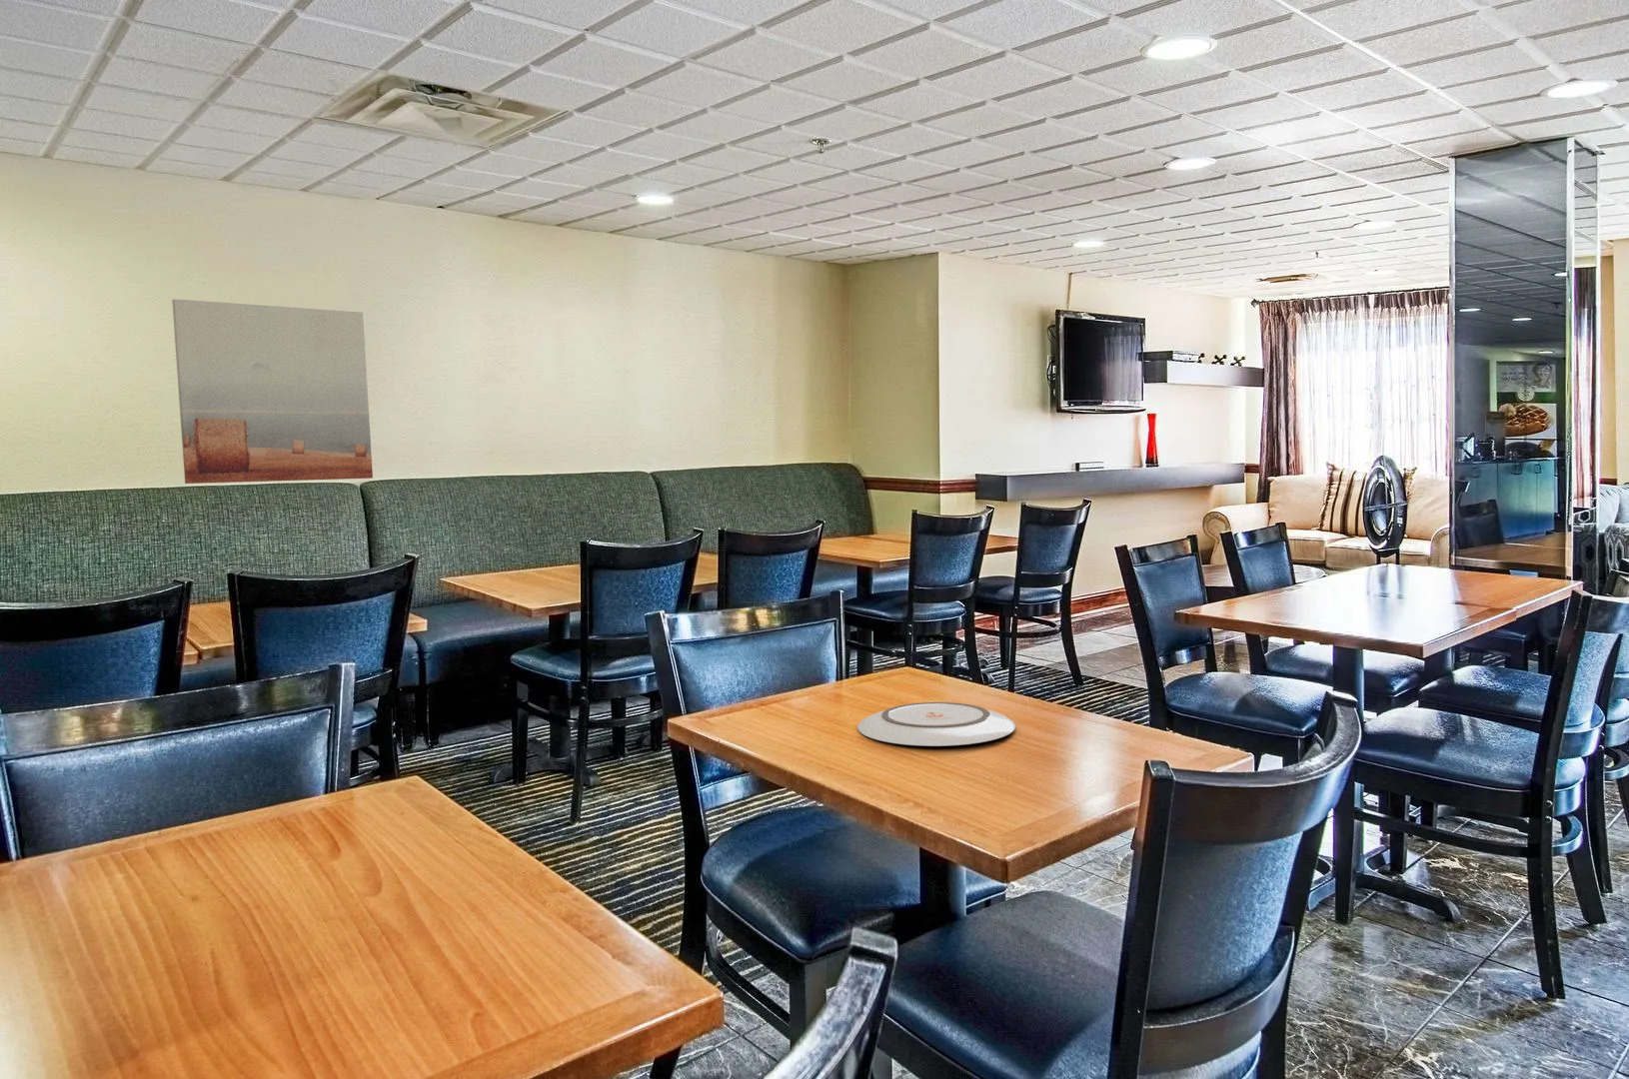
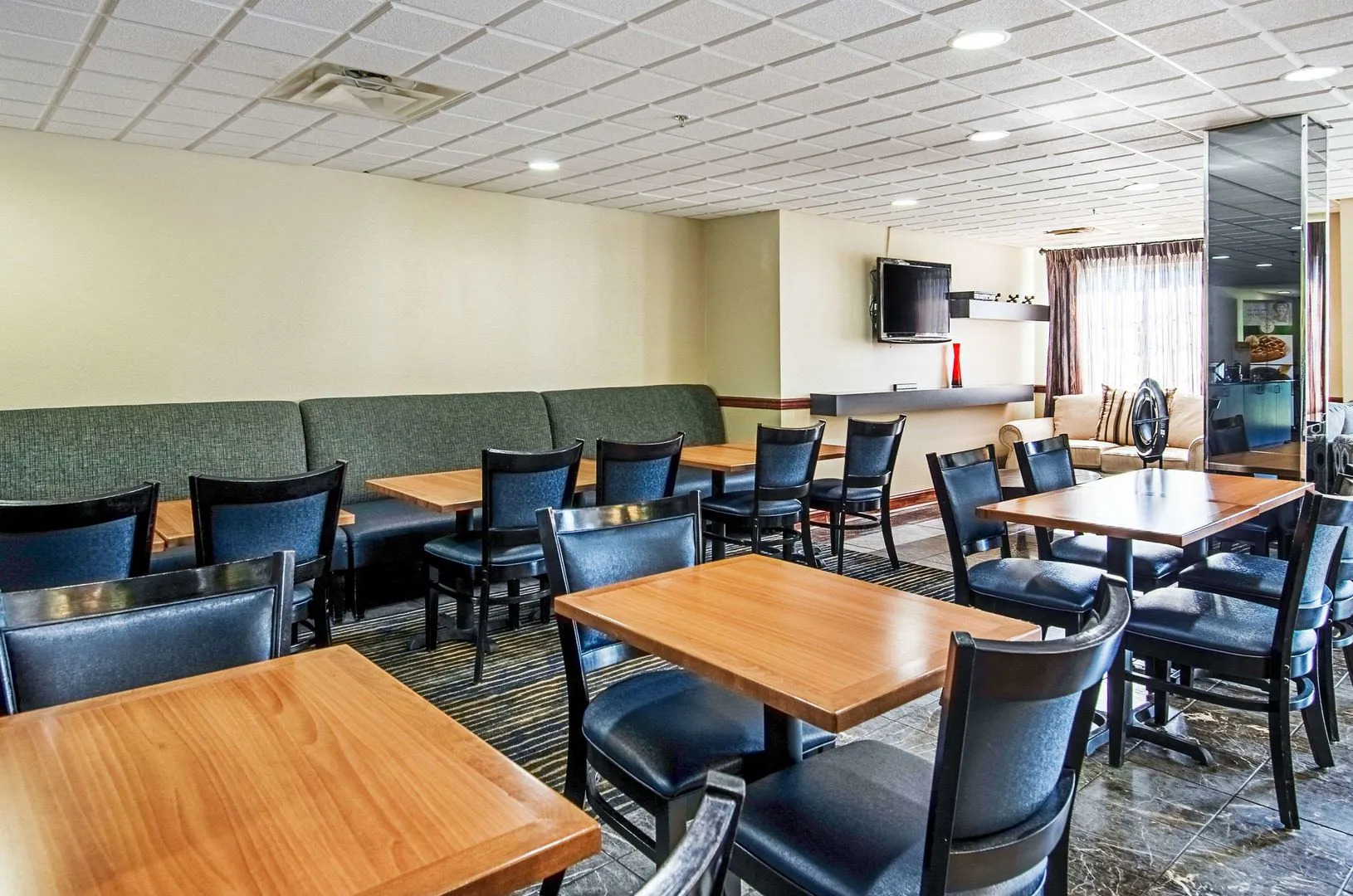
- wall art [171,299,373,484]
- plate [856,701,1016,748]
